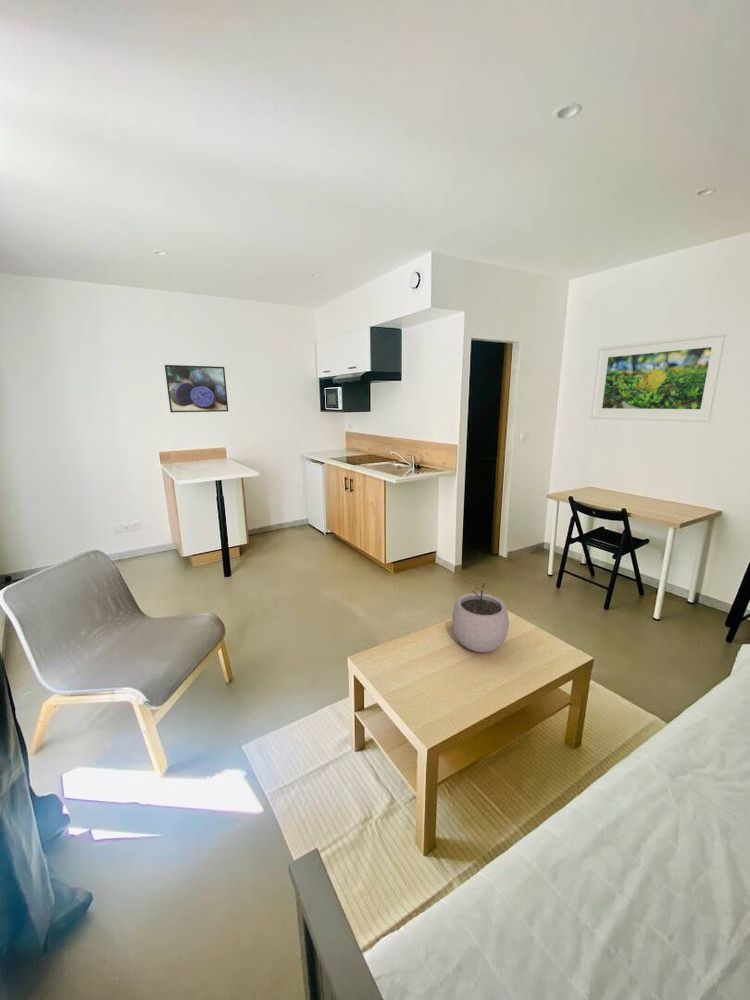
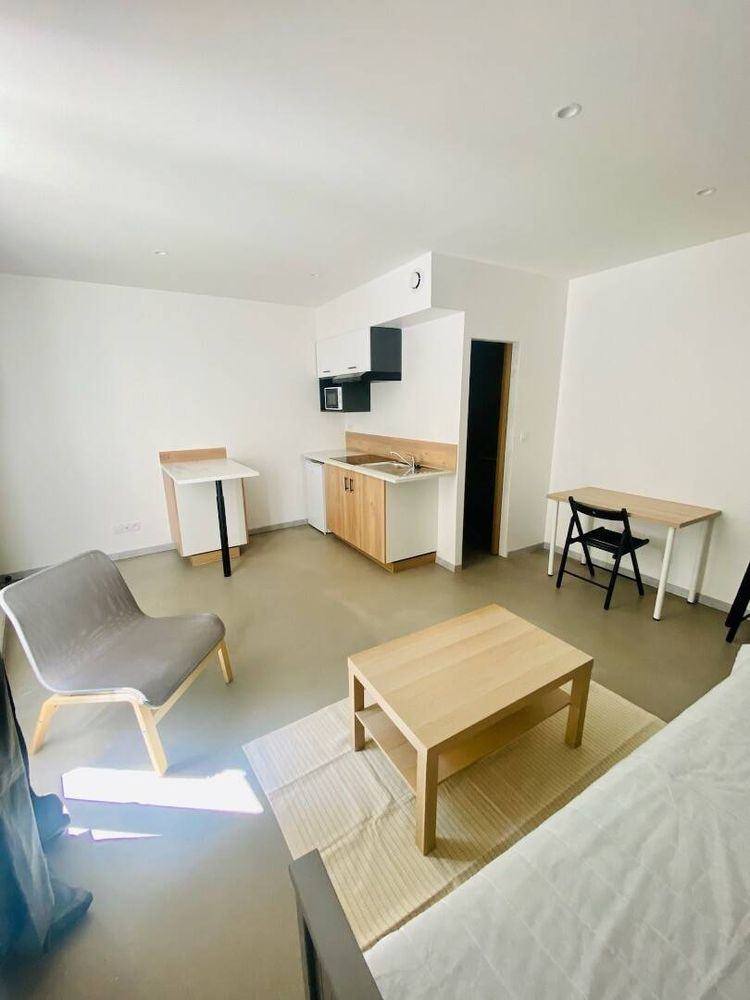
- plant pot [451,582,510,653]
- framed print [164,364,229,413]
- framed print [590,330,732,424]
